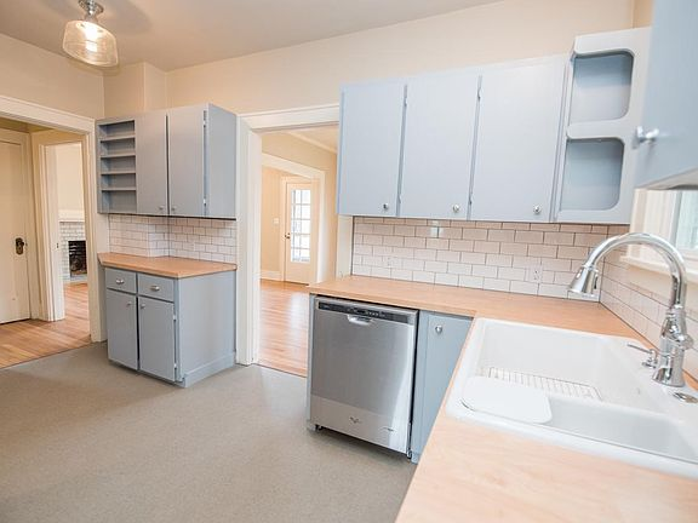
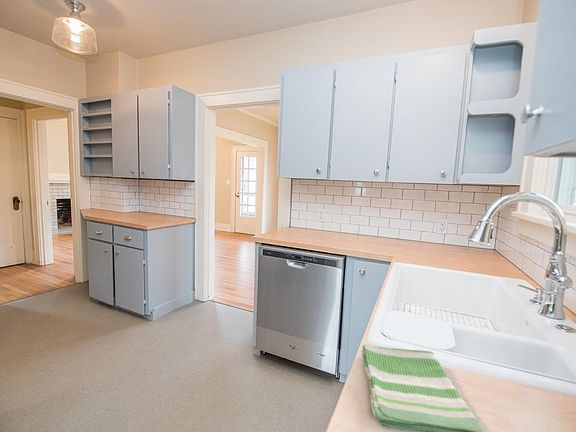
+ dish towel [361,344,485,432]
